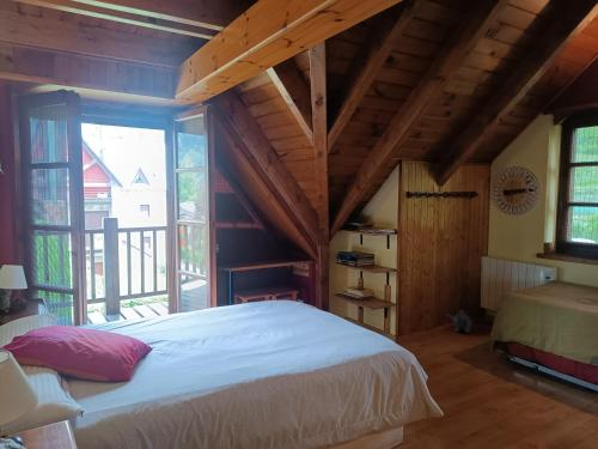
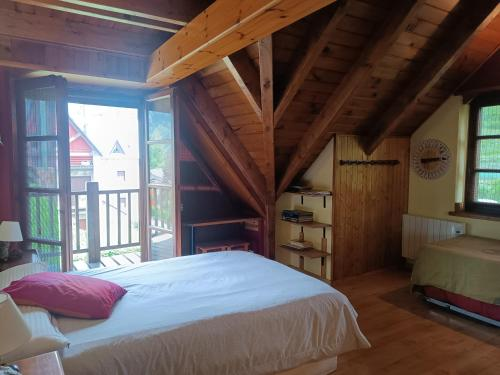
- plush toy [445,309,474,334]
